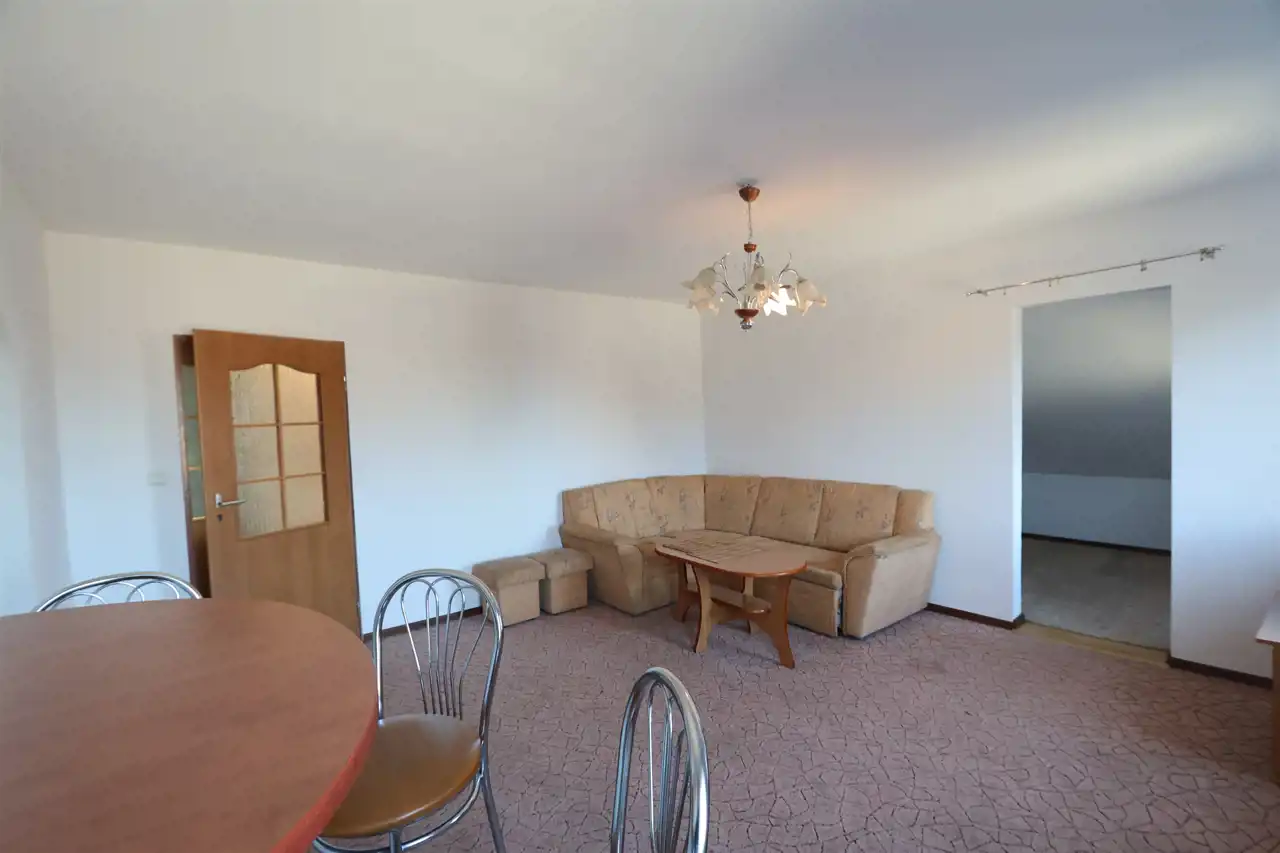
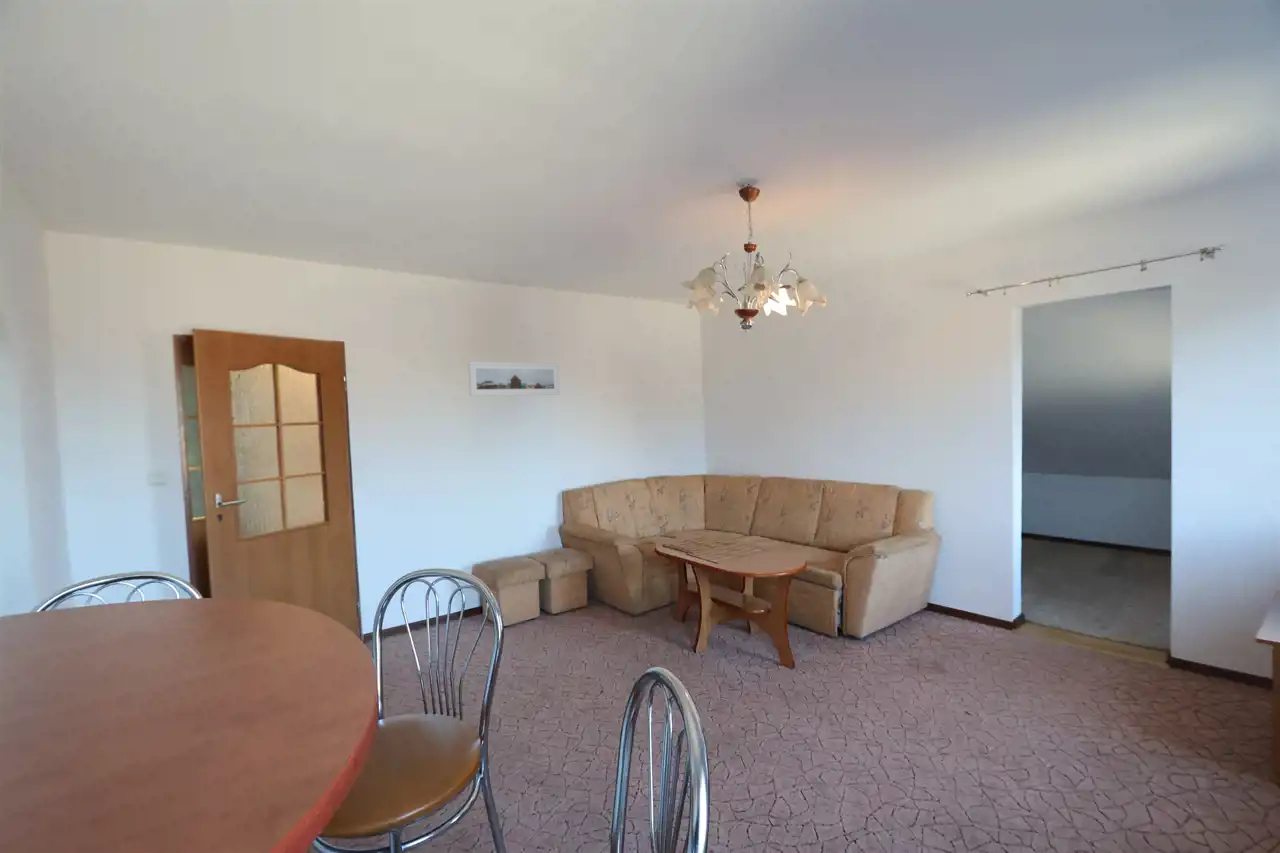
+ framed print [467,361,561,397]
